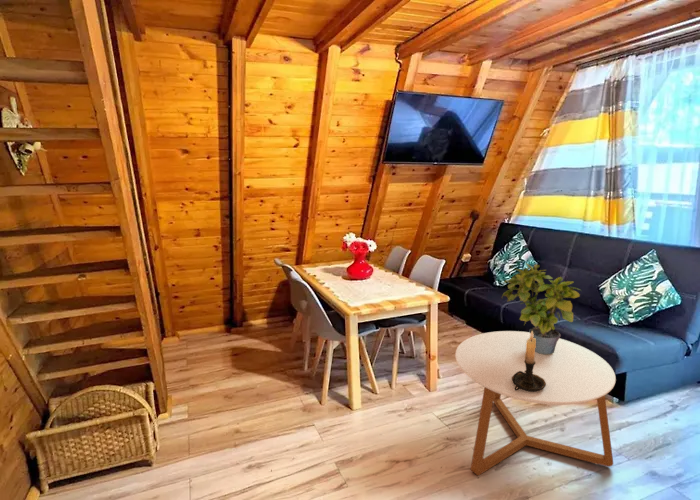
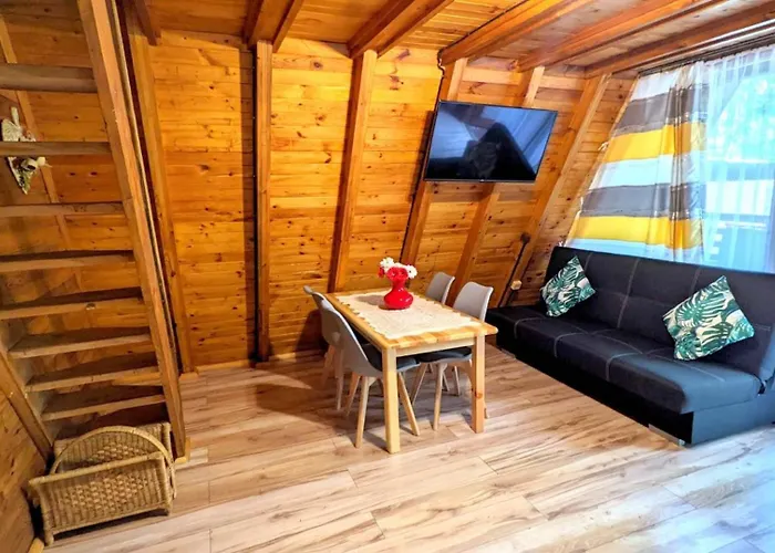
- coffee table [454,330,617,476]
- candle holder [512,331,546,392]
- potted plant [501,262,583,354]
